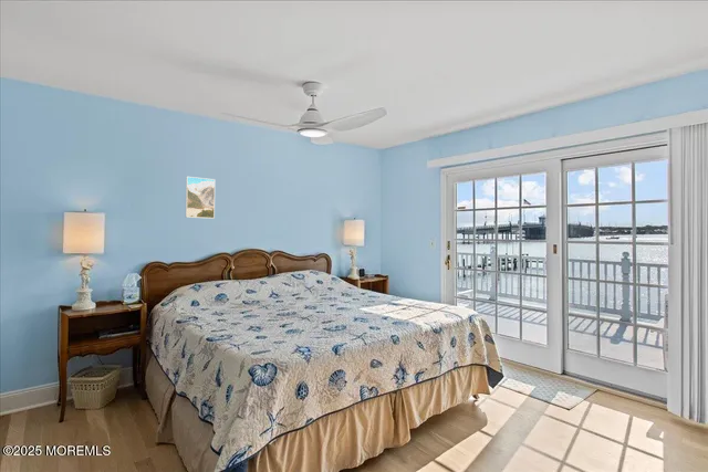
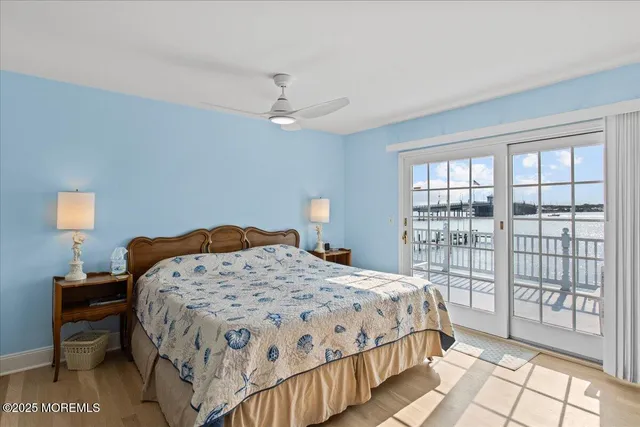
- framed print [185,176,216,220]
